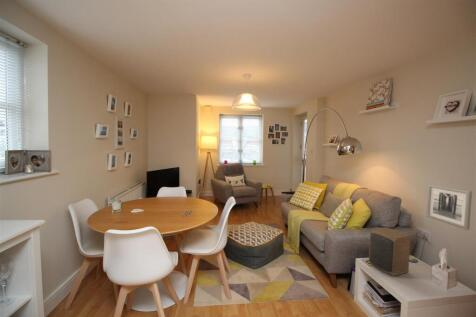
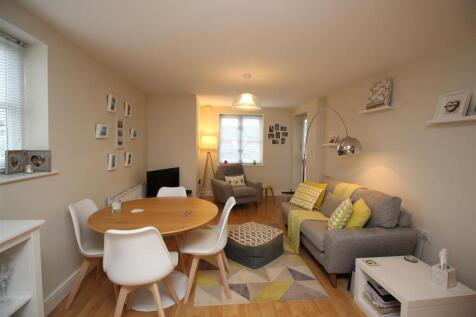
- speaker [368,226,412,277]
- wall art [426,184,473,231]
